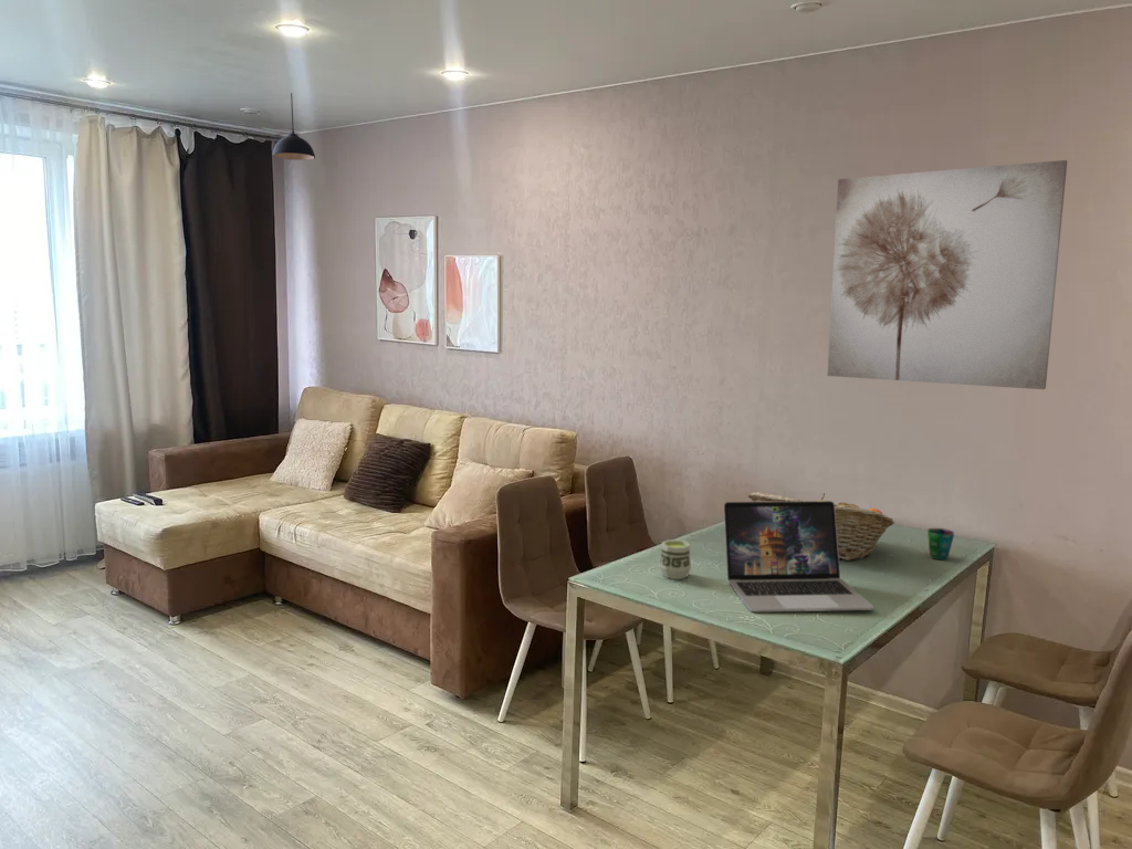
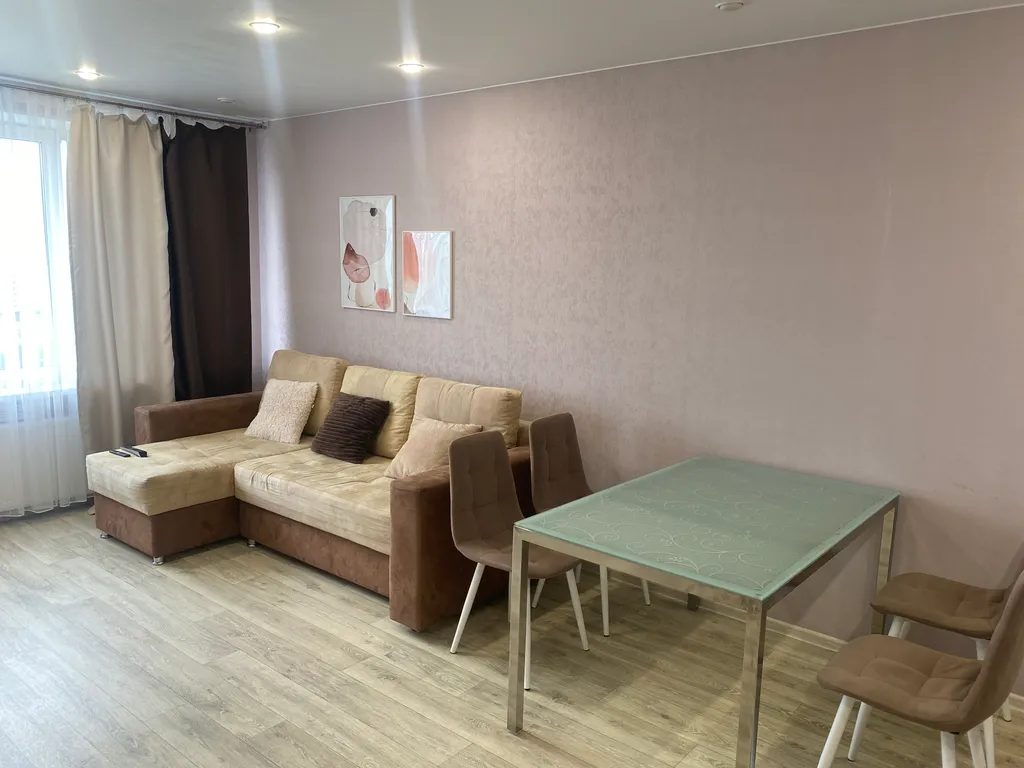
- cup [926,527,955,560]
- laptop [723,500,876,614]
- fruit basket [747,491,895,562]
- cup [659,538,692,580]
- wall art [826,159,1068,390]
- pendant light [271,92,316,161]
